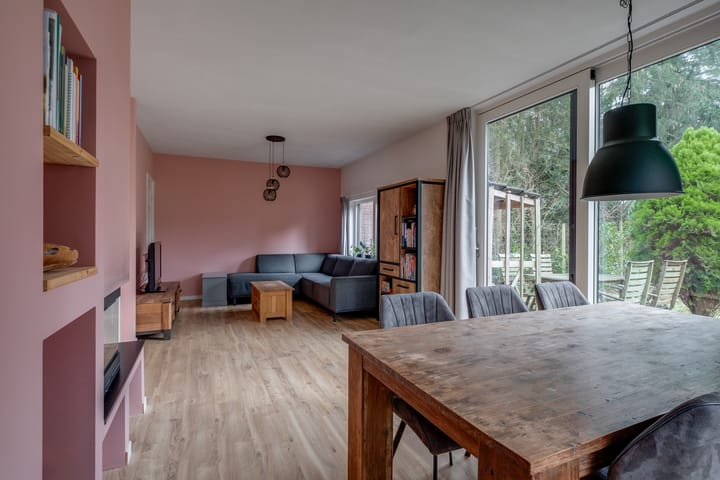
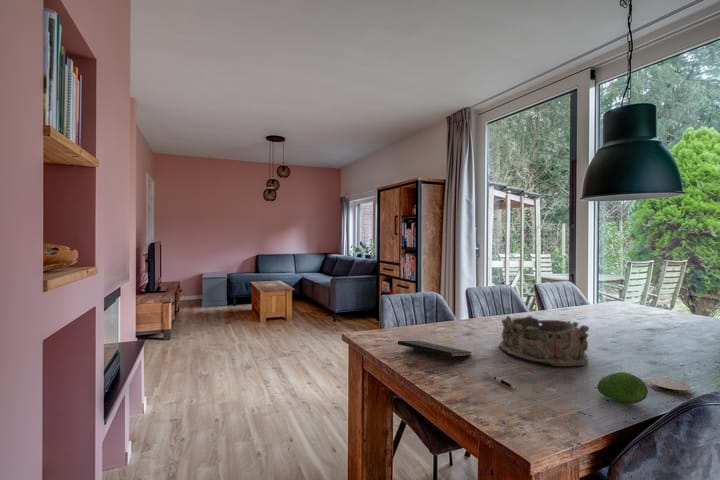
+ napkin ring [499,314,590,367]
+ coaster [647,376,691,396]
+ pen [481,370,517,390]
+ notepad [397,340,473,367]
+ fruit [596,371,649,404]
